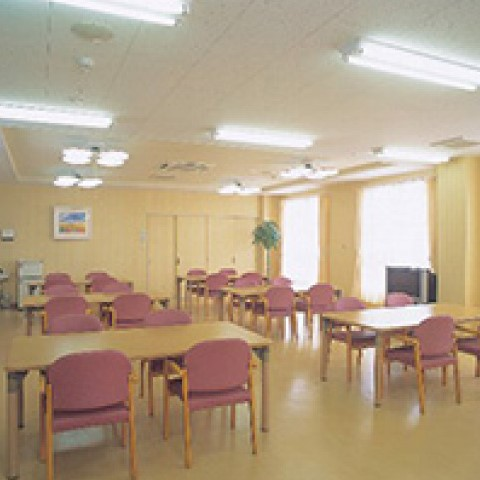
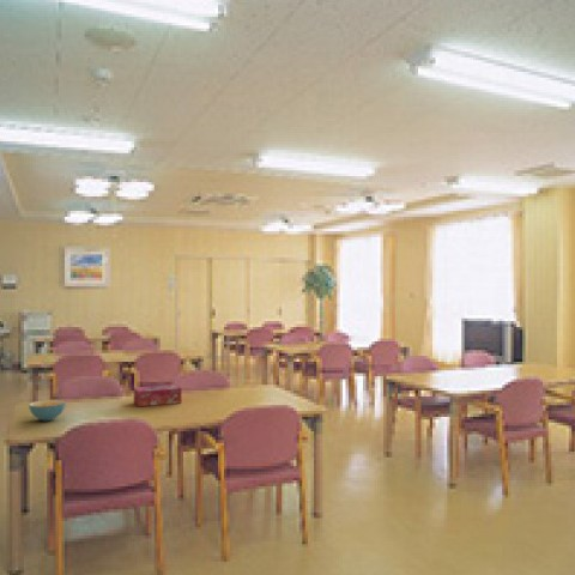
+ cereal bowl [28,399,67,422]
+ tissue box [133,383,182,407]
